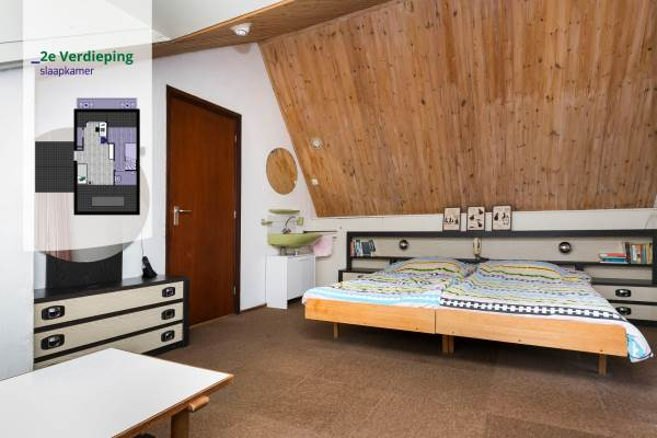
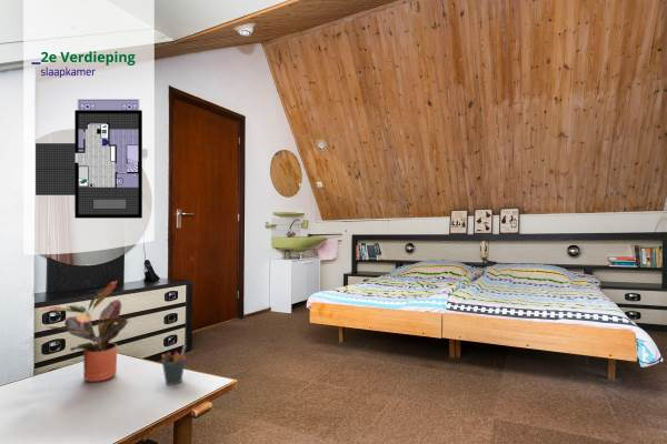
+ potted plant [41,280,130,383]
+ pen holder [160,343,187,386]
